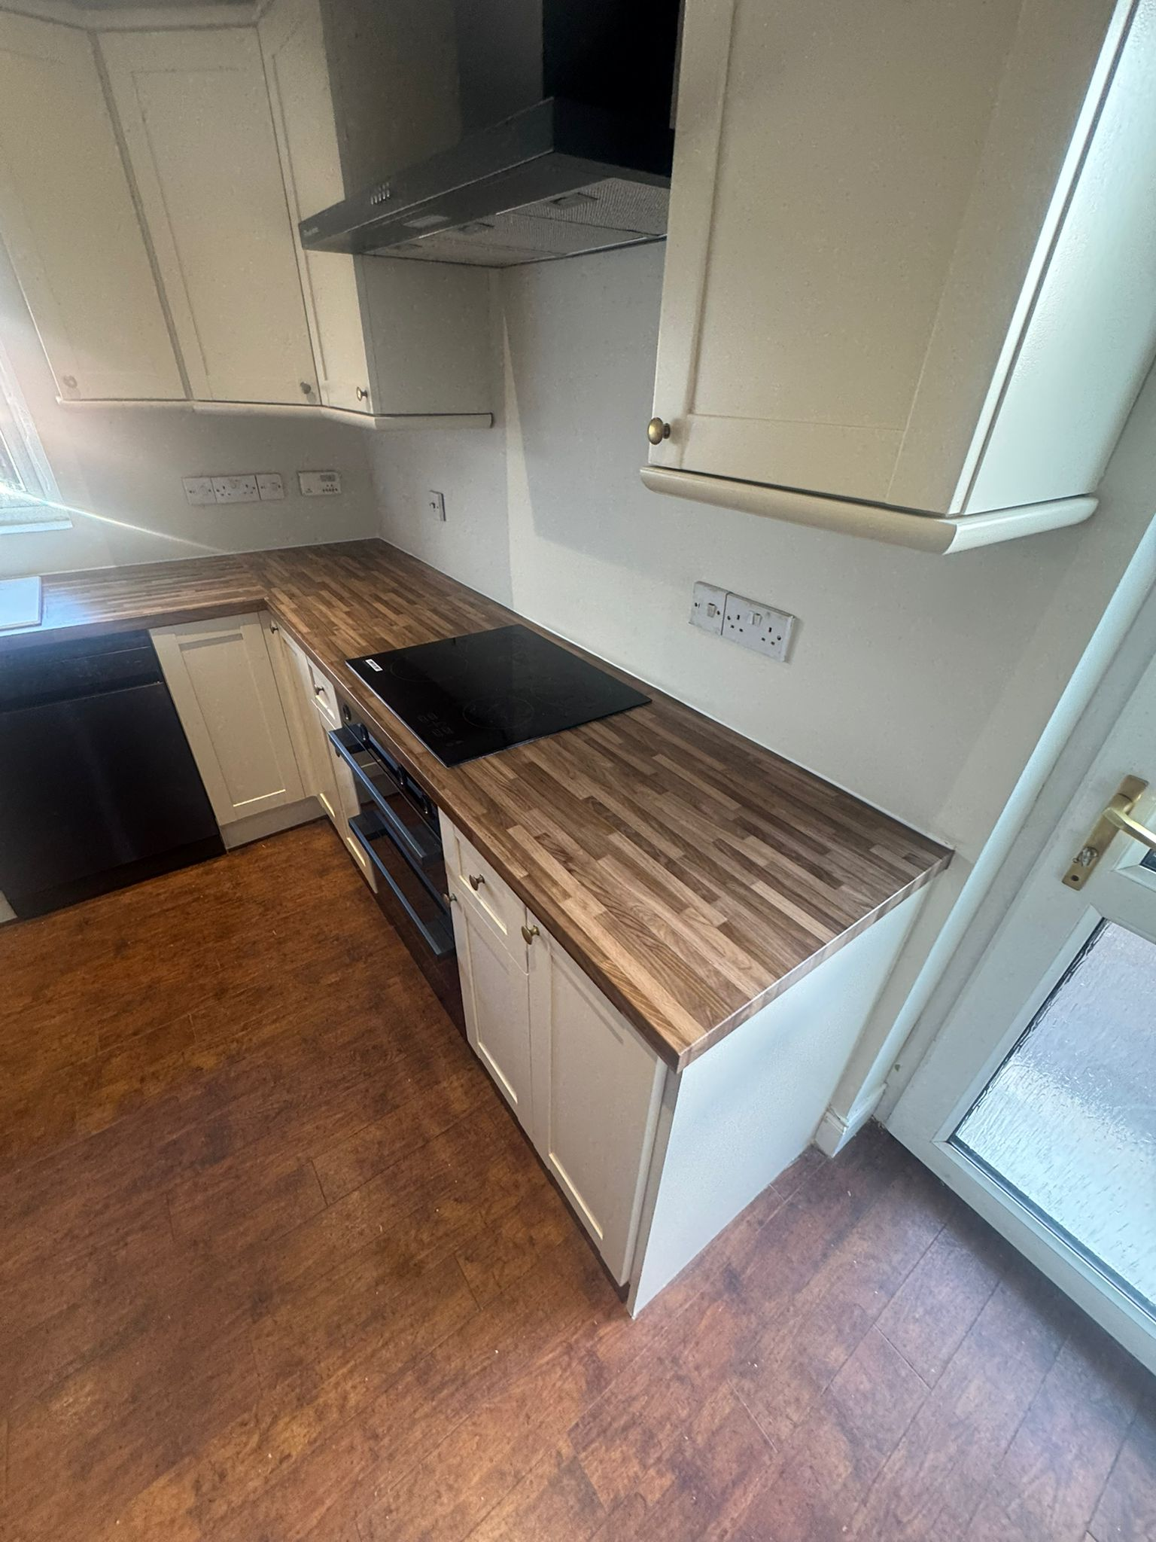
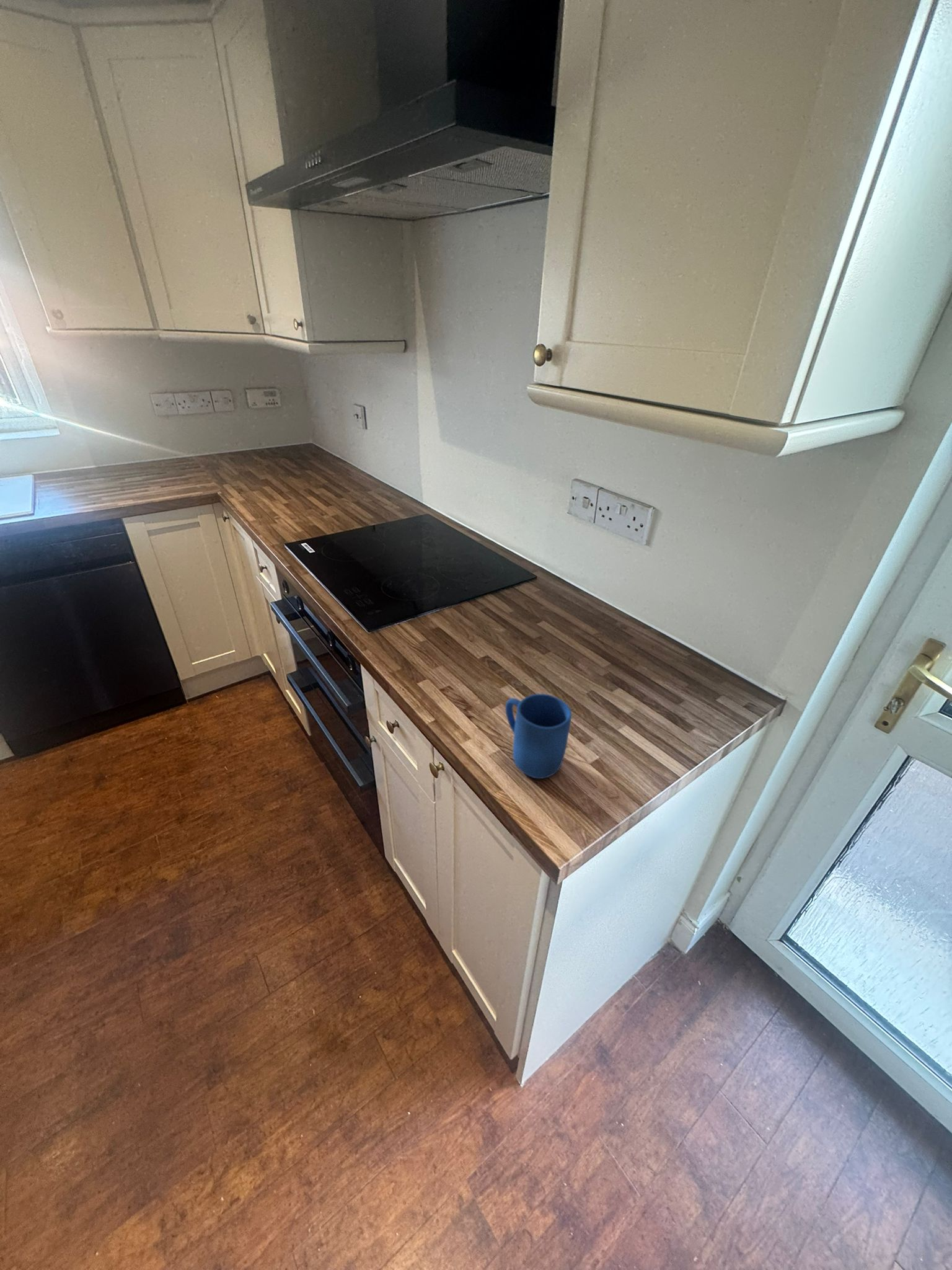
+ mug [505,693,572,779]
